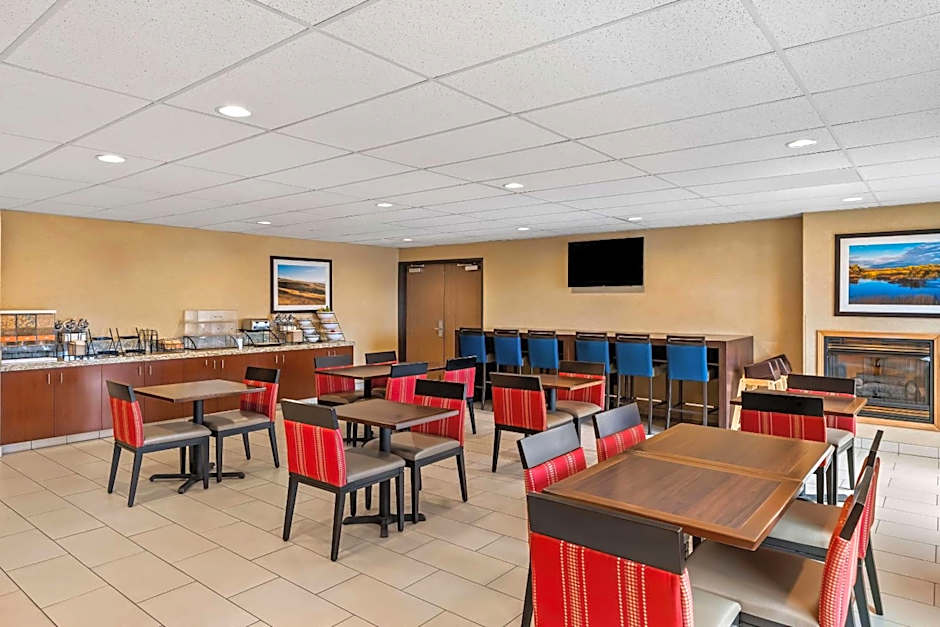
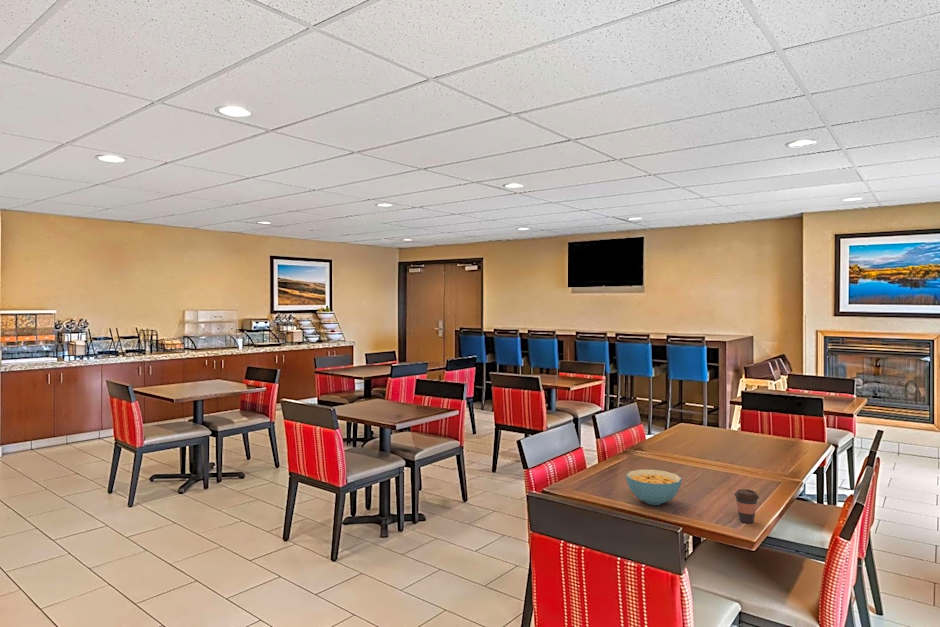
+ coffee cup [733,488,760,524]
+ cereal bowl [625,469,683,506]
